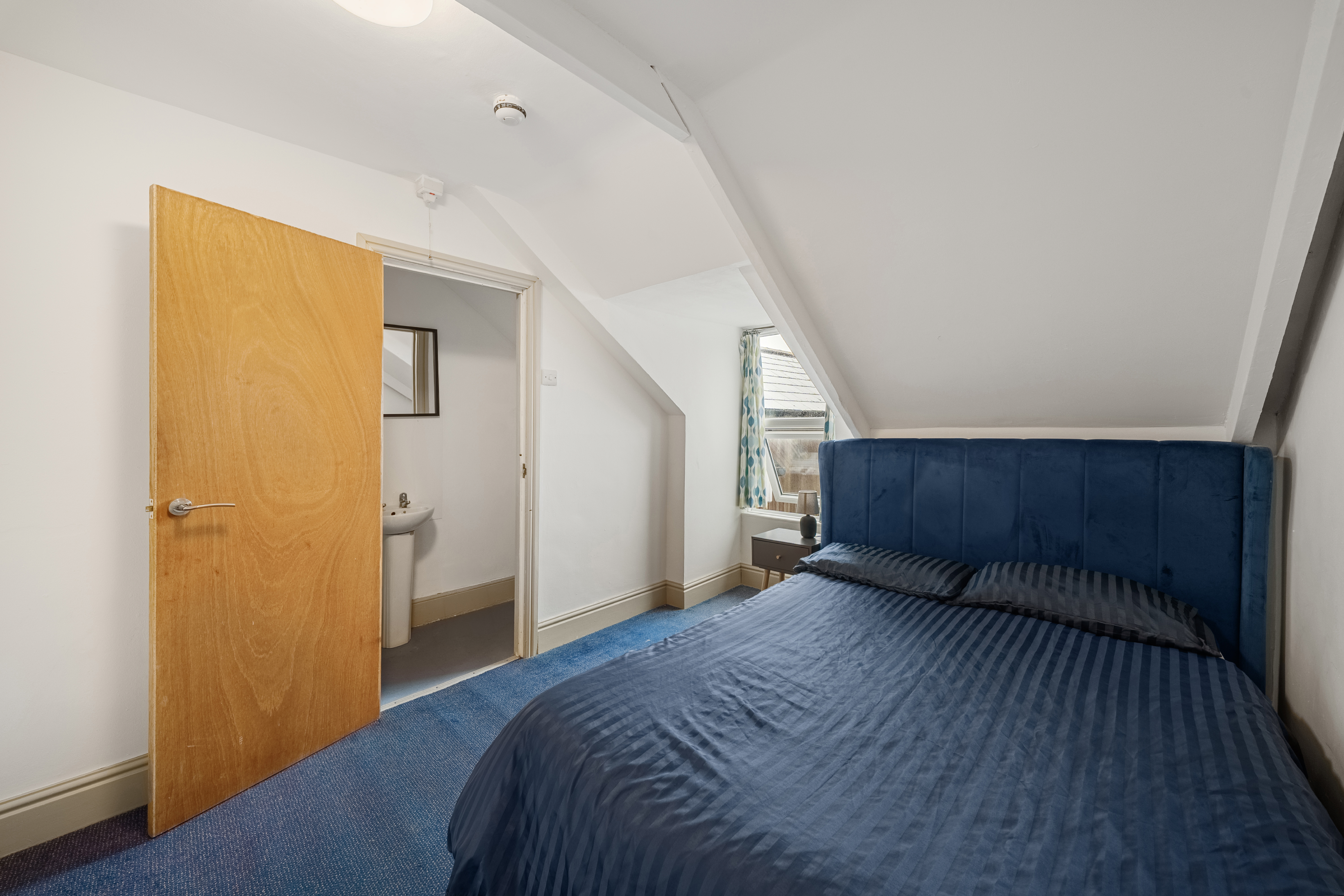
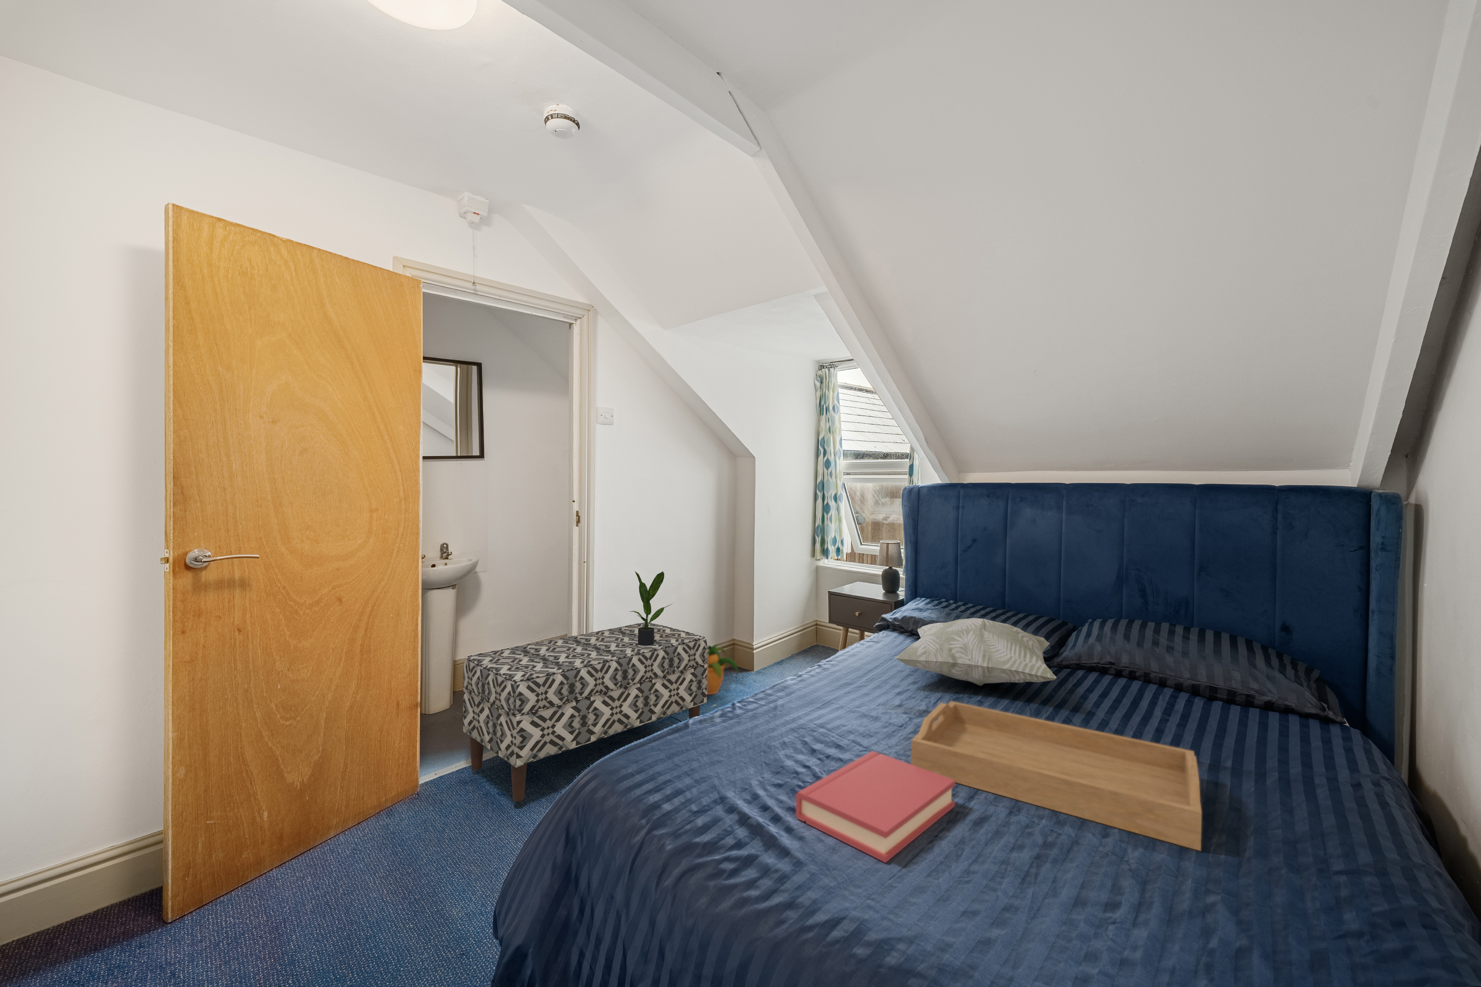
+ potted plant [706,643,738,695]
+ bench [463,621,707,802]
+ serving tray [910,701,1202,852]
+ decorative pillow [895,618,1057,686]
+ potted plant [628,571,672,646]
+ hardback book [796,750,955,863]
